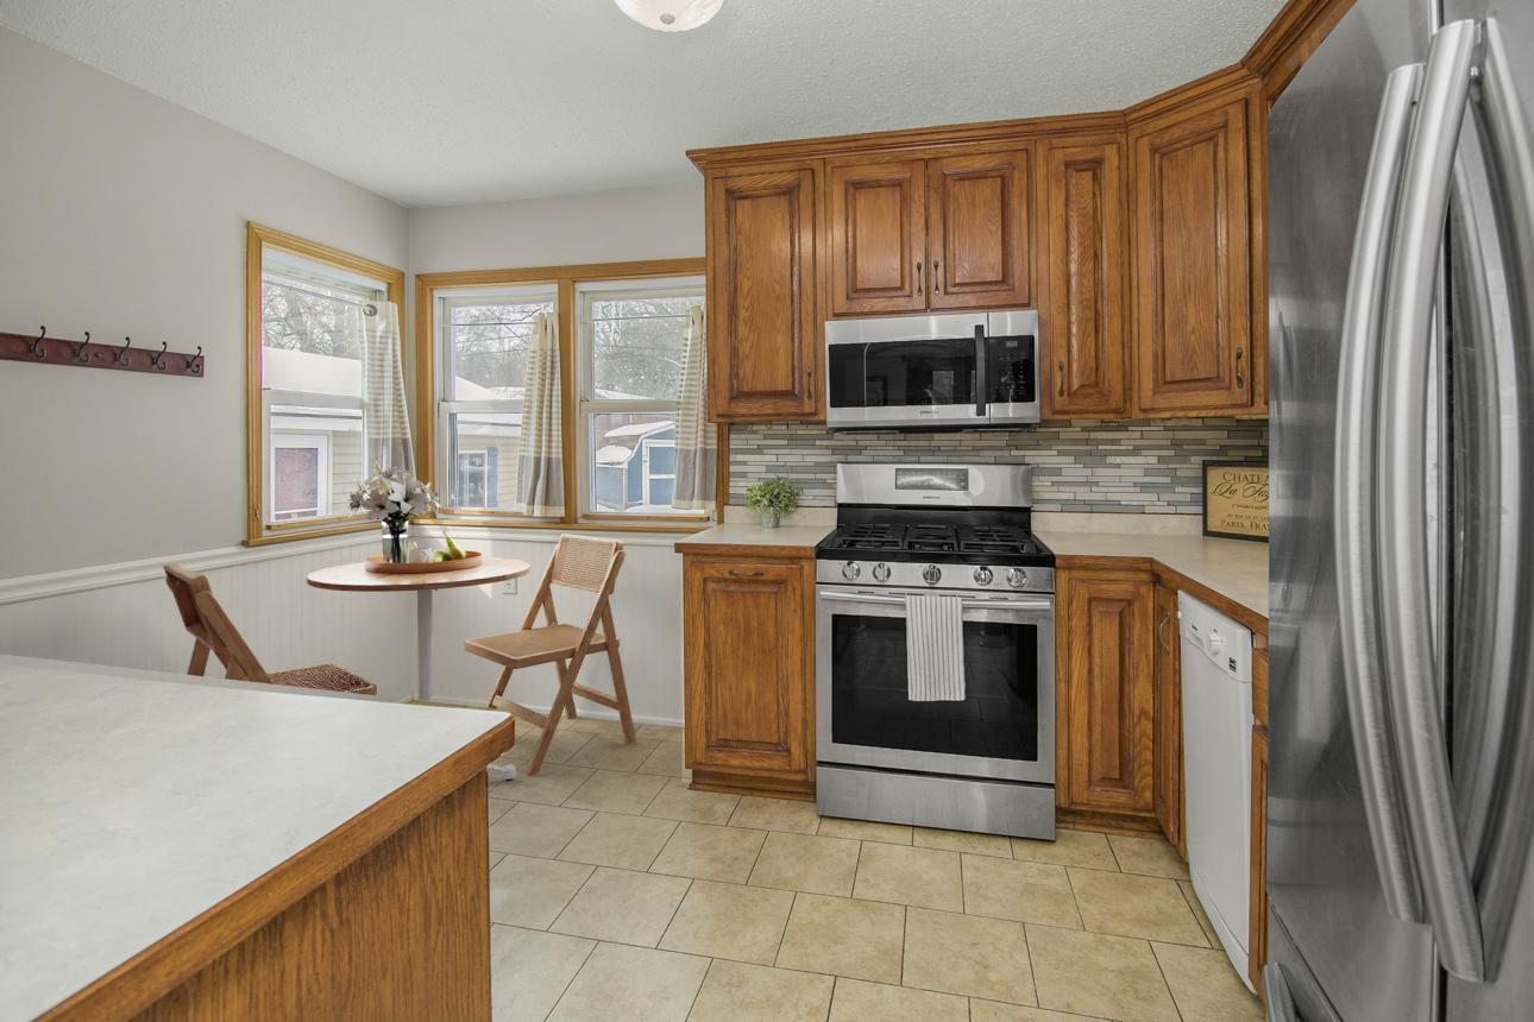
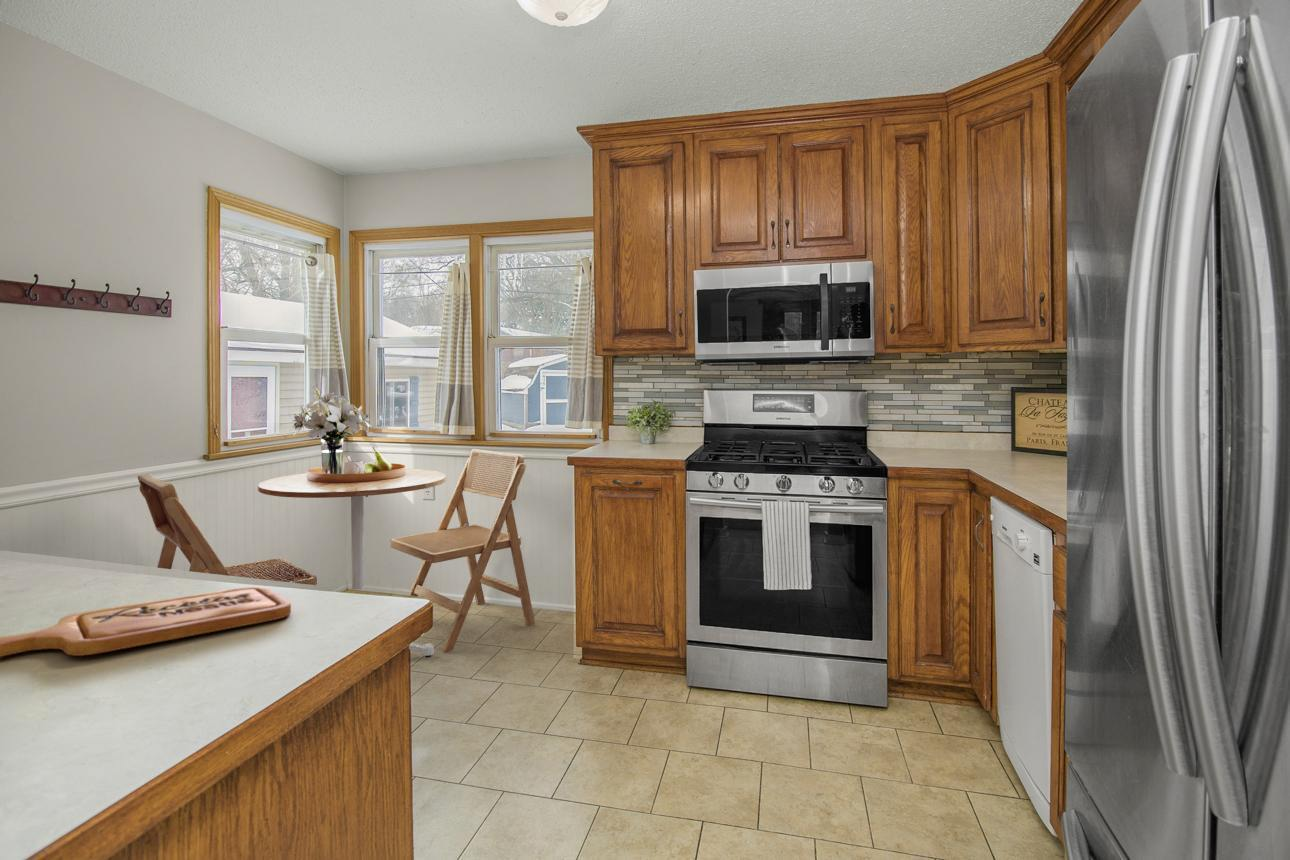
+ cutting board [0,585,292,658]
